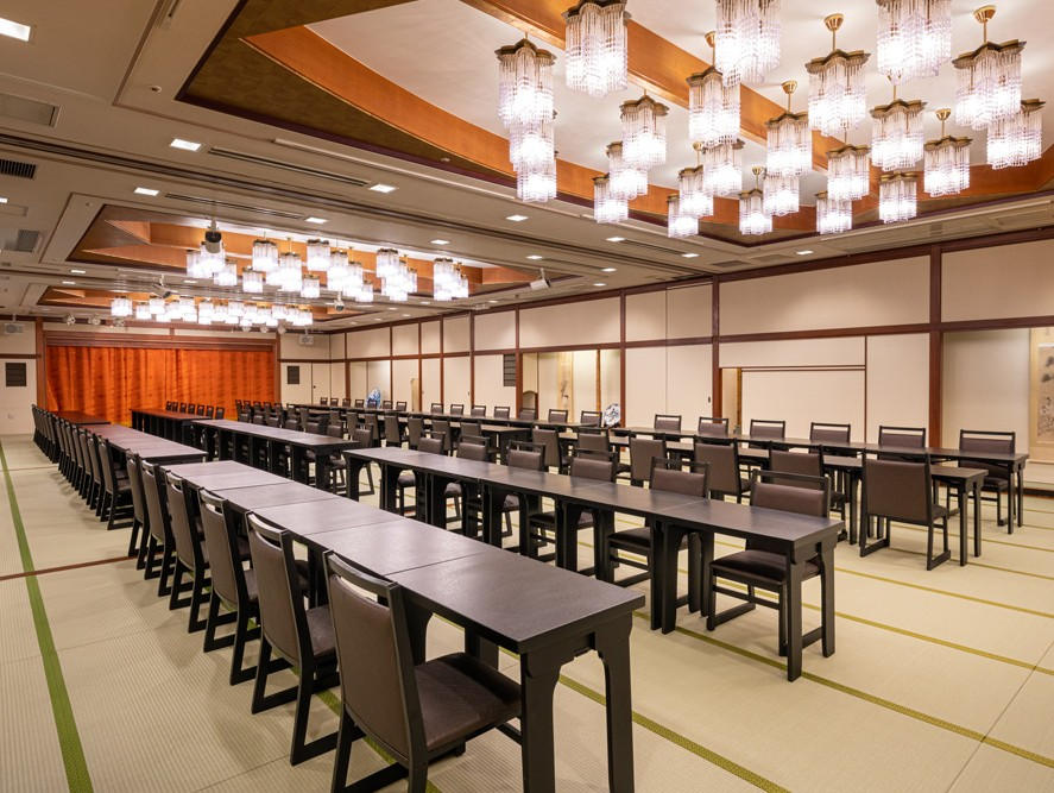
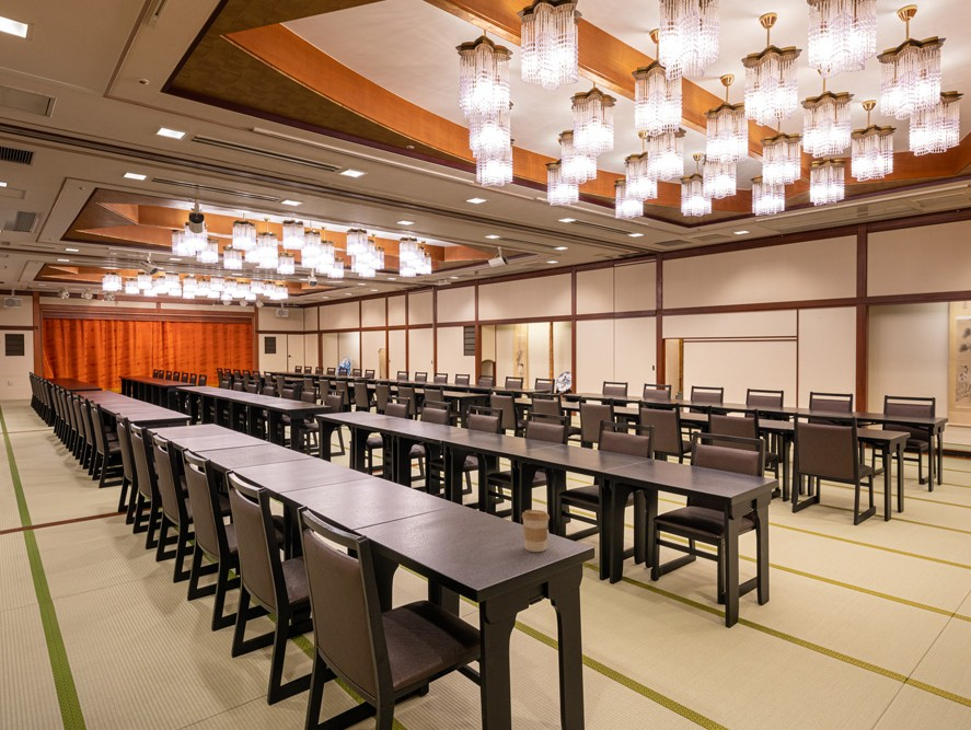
+ coffee cup [521,509,551,553]
